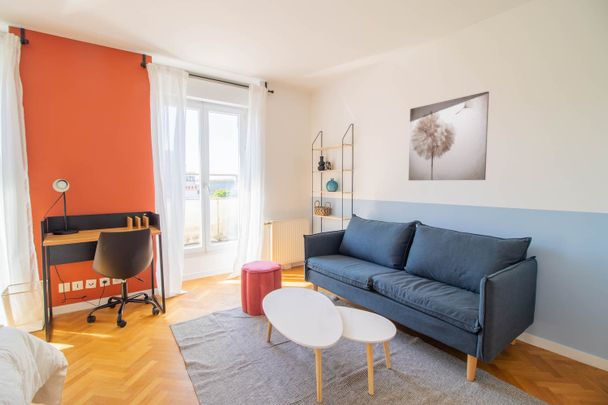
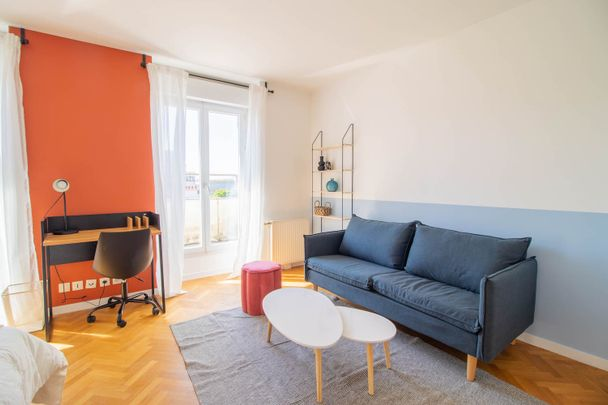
- wall art [408,90,490,181]
